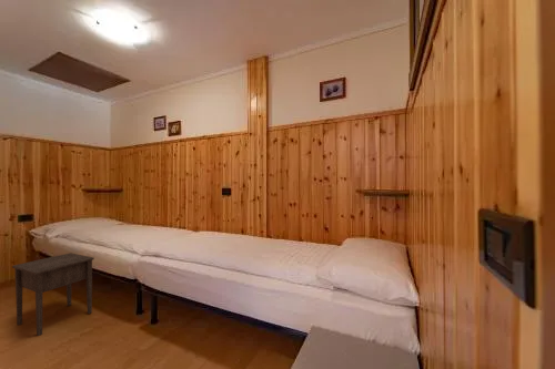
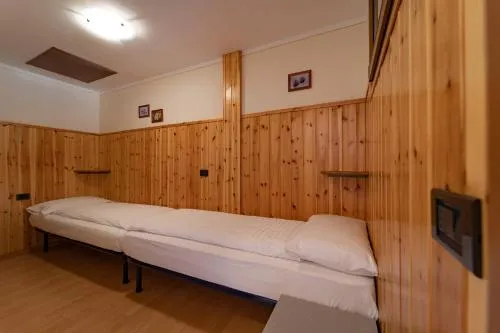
- nightstand [11,252,95,337]
